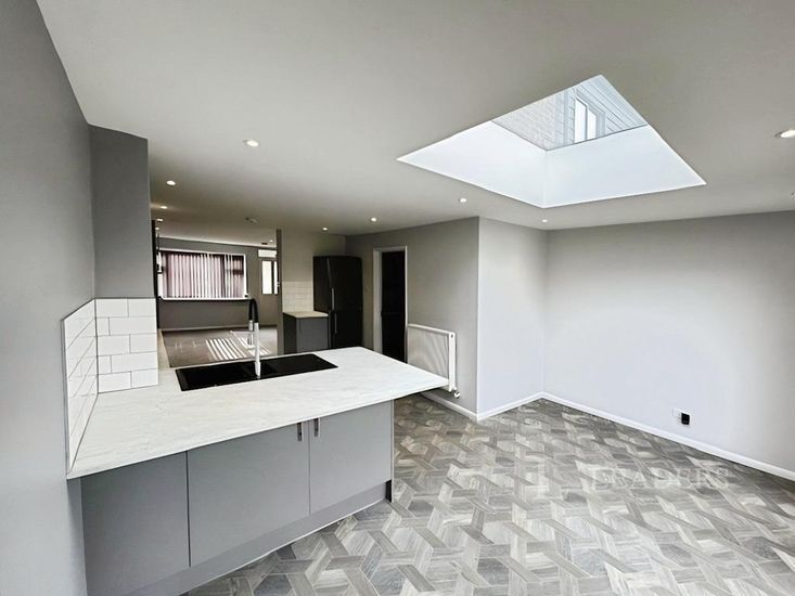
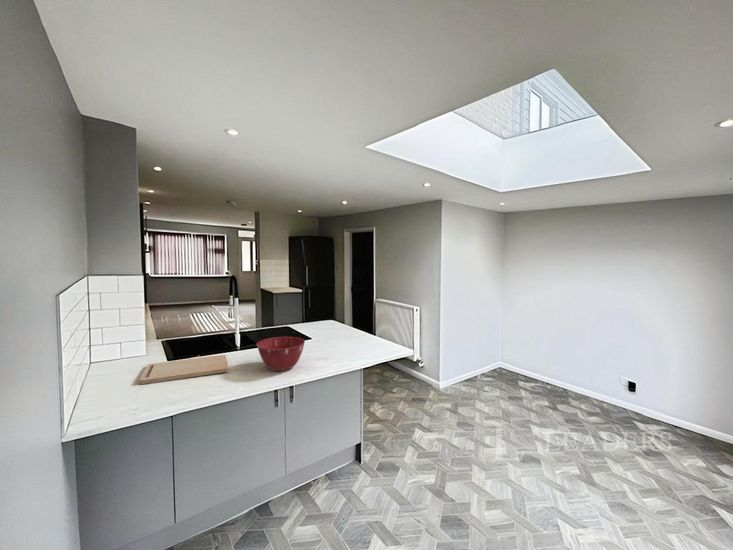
+ cutting board [138,354,229,385]
+ mixing bowl [256,336,306,372]
